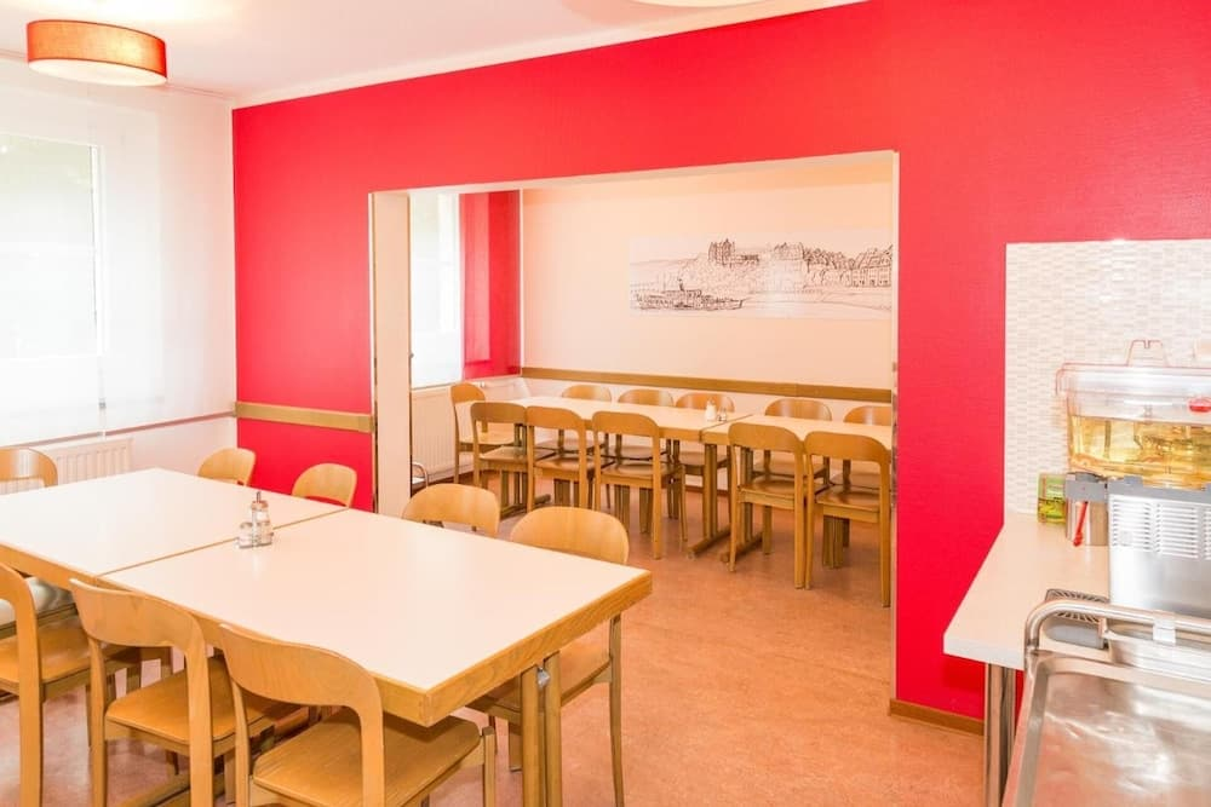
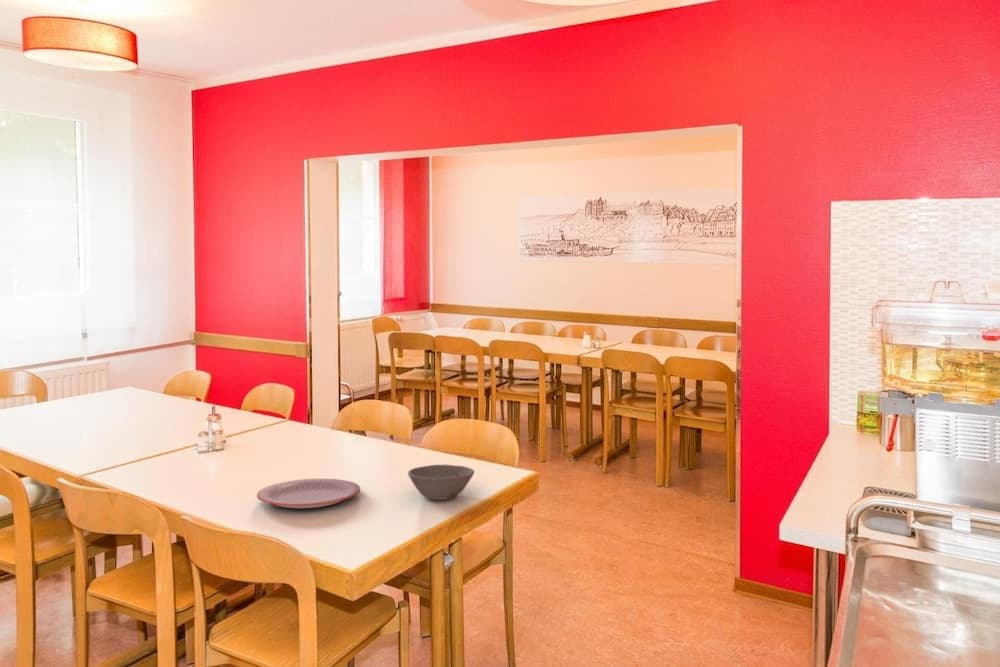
+ bowl [407,464,475,501]
+ plate [256,478,361,509]
